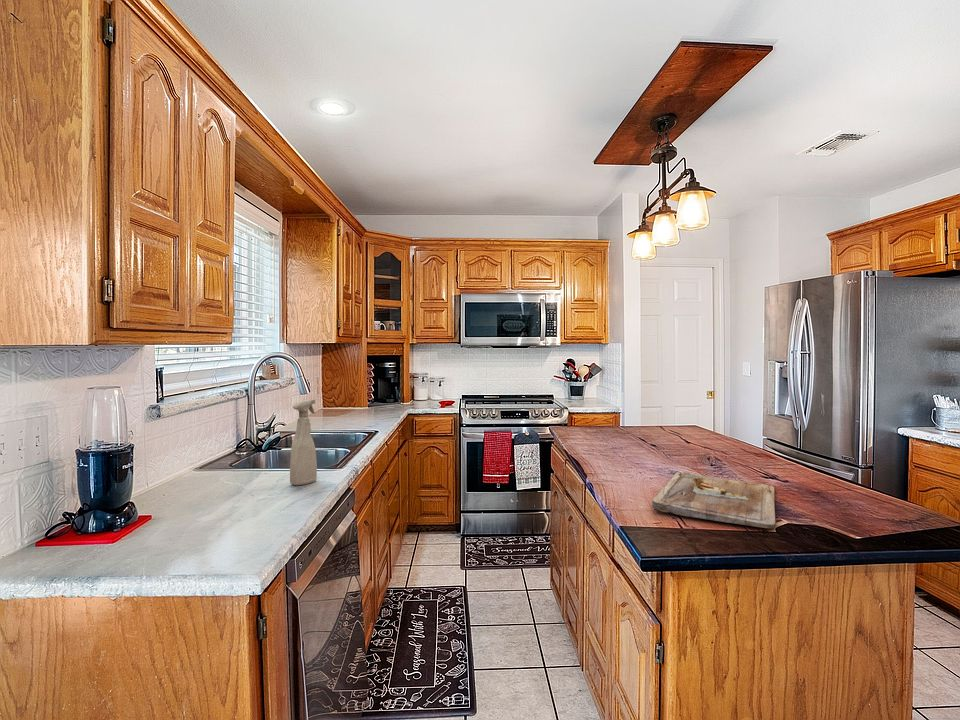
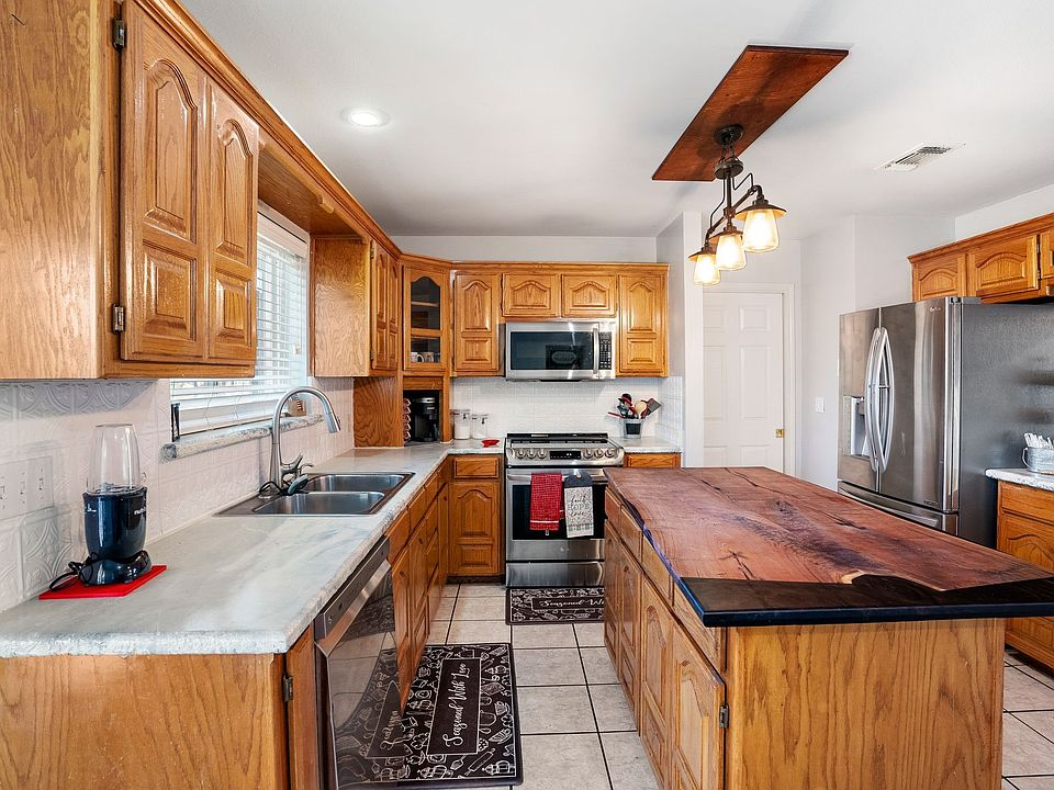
- cutting board [651,471,777,529]
- spray bottle [289,398,318,486]
